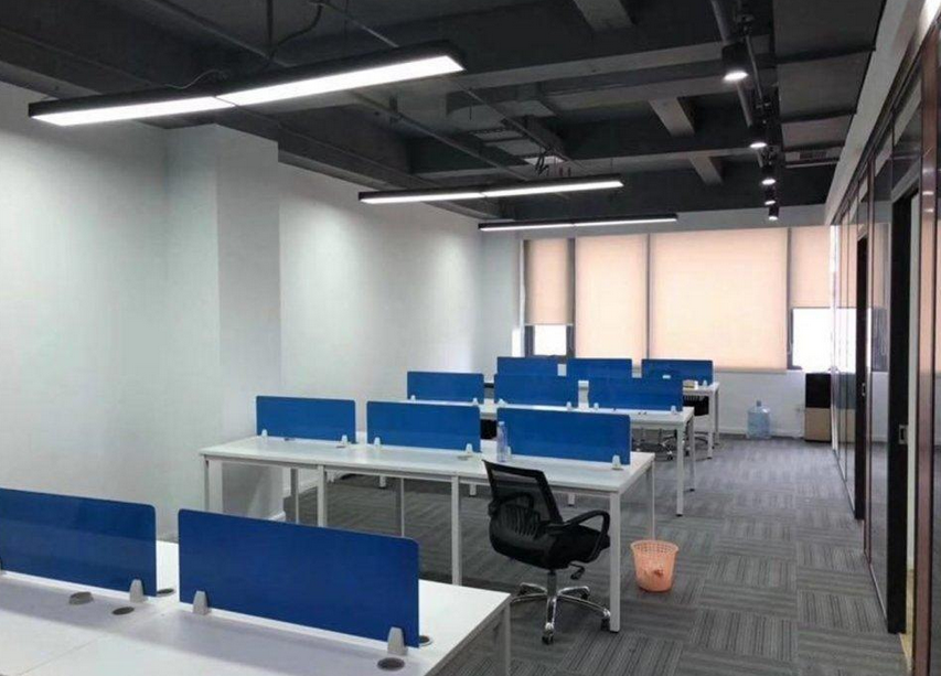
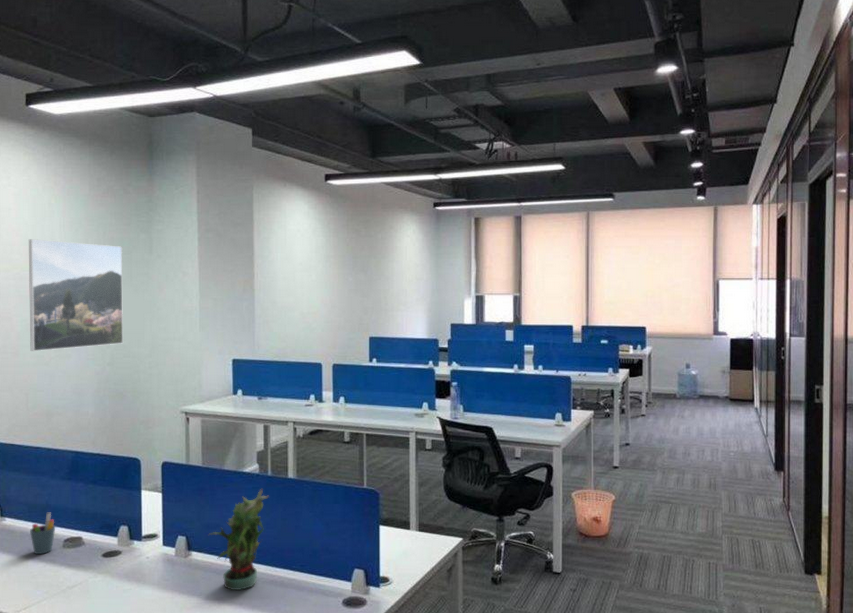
+ pen holder [29,512,56,555]
+ potted plant [208,488,270,591]
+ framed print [28,238,124,352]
